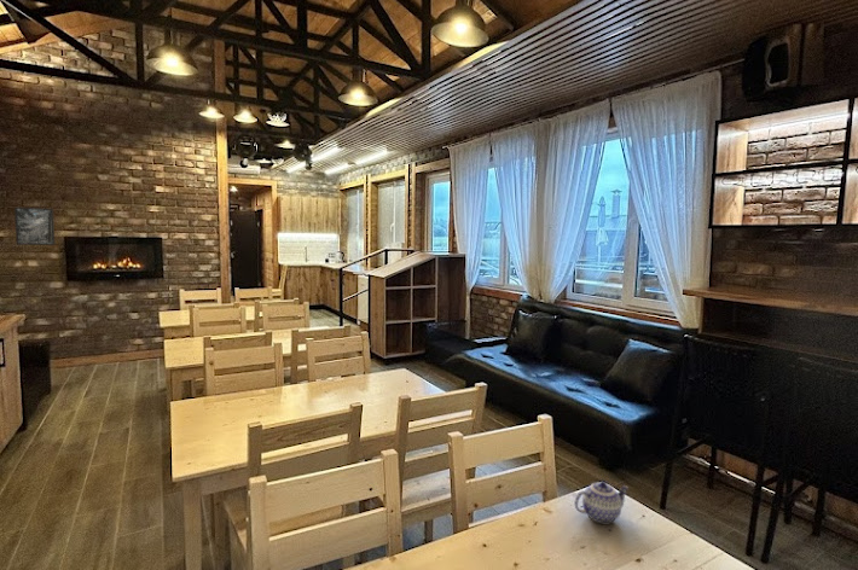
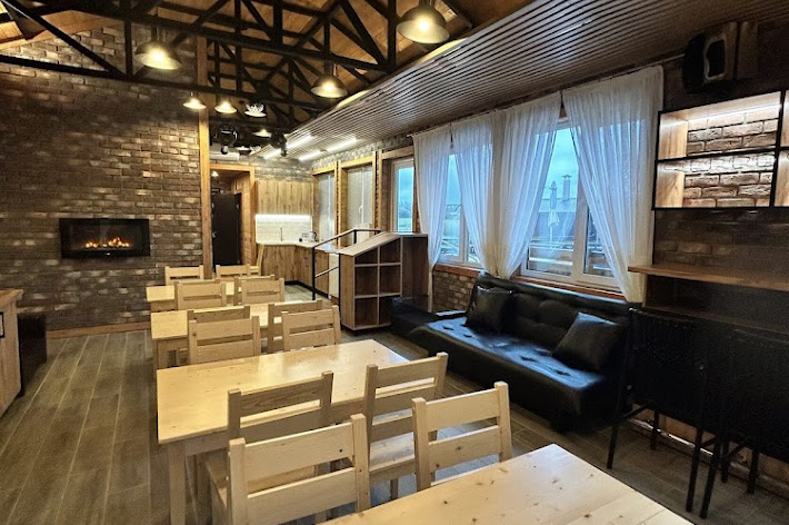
- teapot [573,479,630,524]
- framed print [13,207,56,246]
